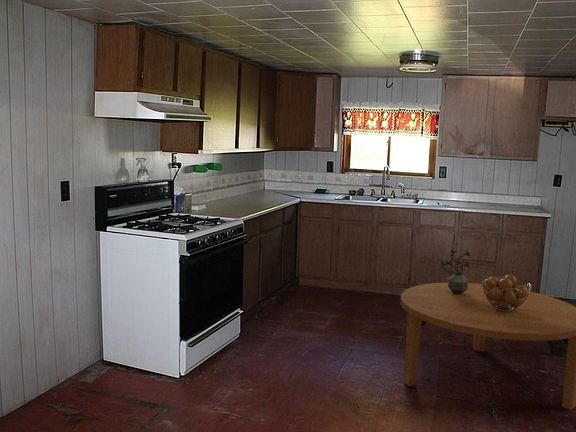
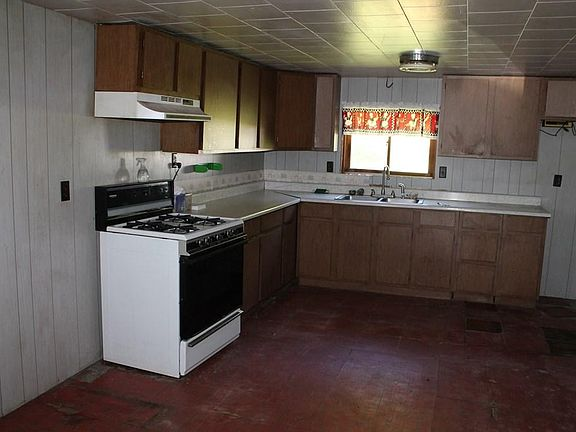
- fruit basket [481,274,532,312]
- potted plant [440,248,472,294]
- coffee table [400,282,576,411]
